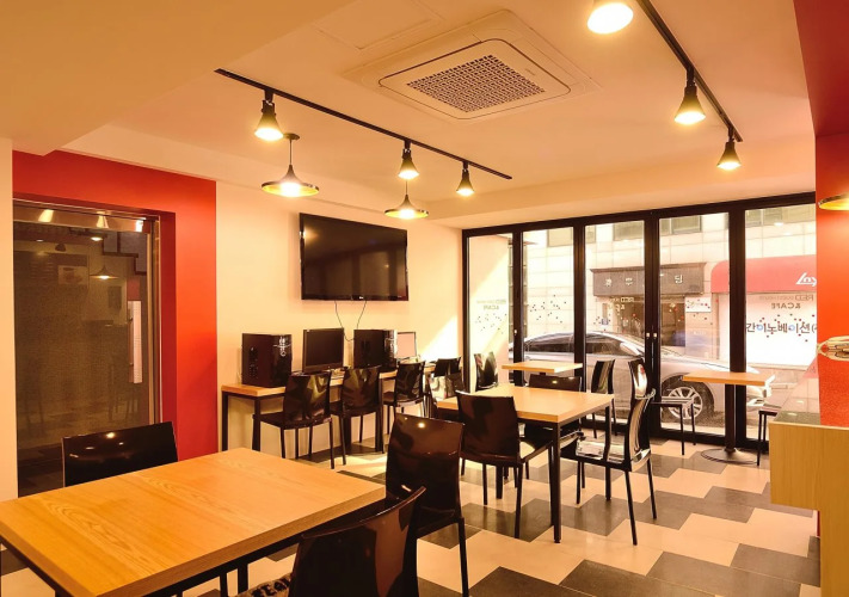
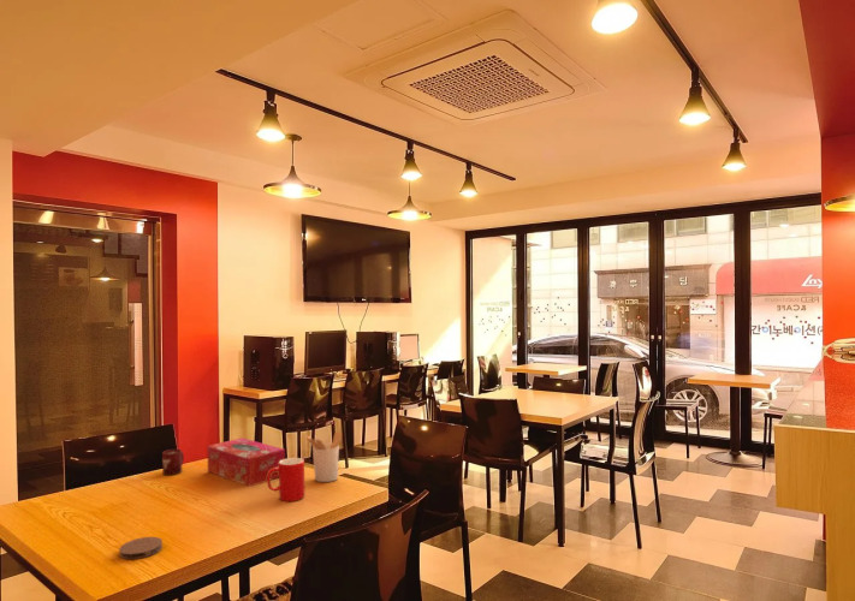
+ utensil holder [305,430,343,483]
+ tissue box [206,436,286,487]
+ coaster [118,536,164,560]
+ cup [267,457,305,502]
+ cup [161,448,185,476]
